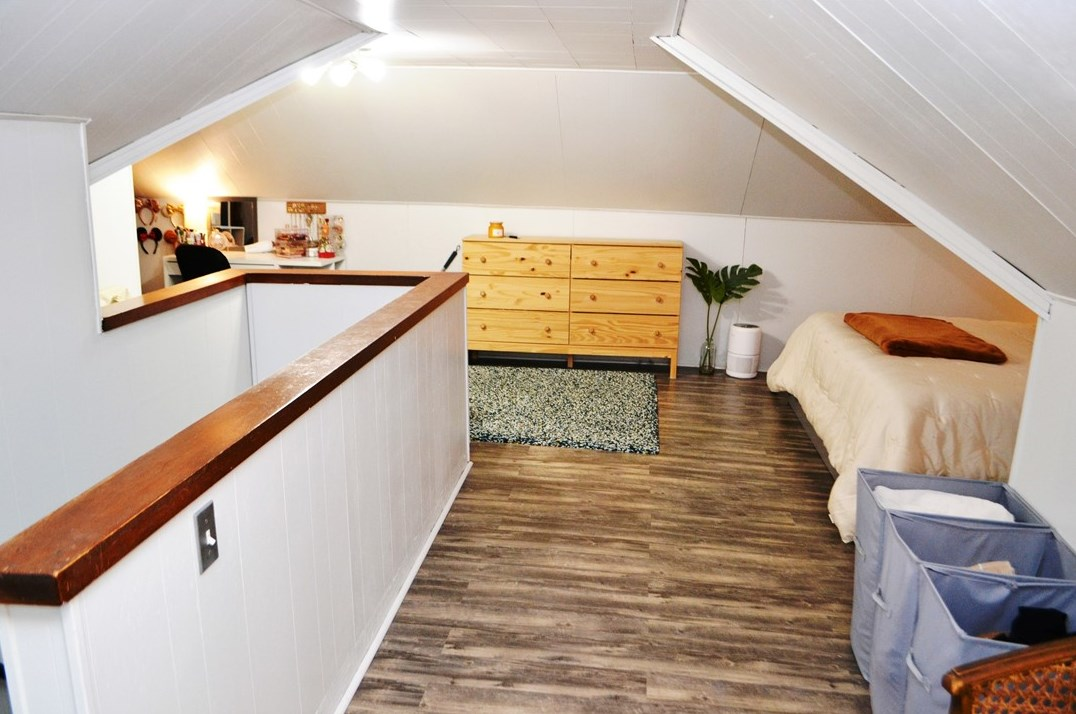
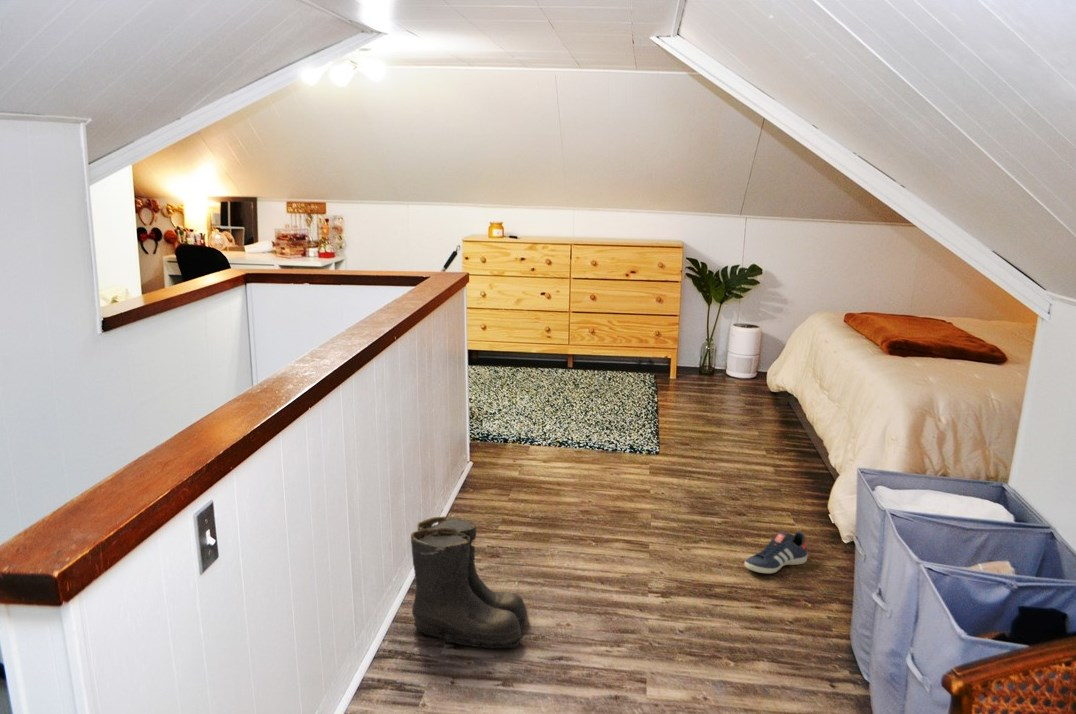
+ sneaker [744,530,809,574]
+ boots [409,516,528,650]
